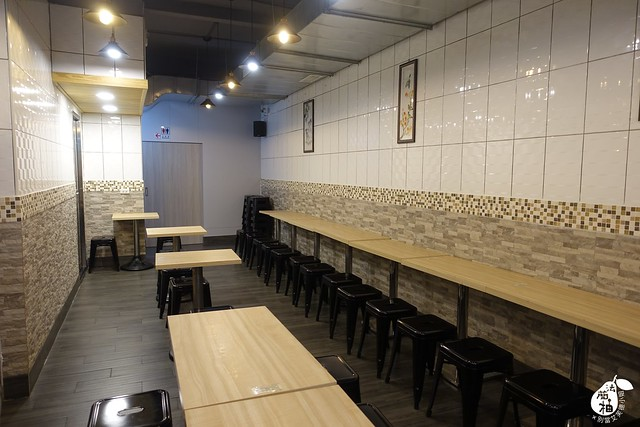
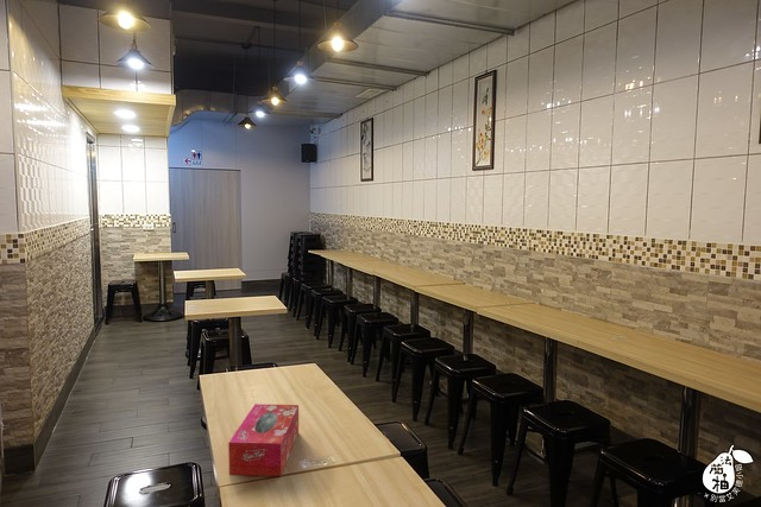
+ tissue box [227,403,300,477]
